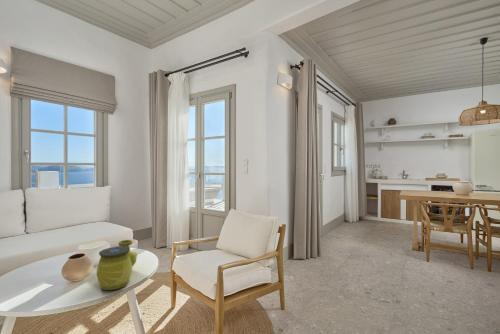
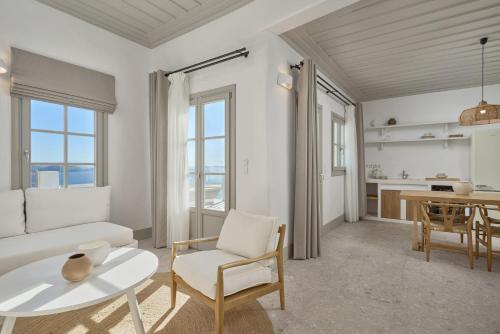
- decorative vase [95,239,138,291]
